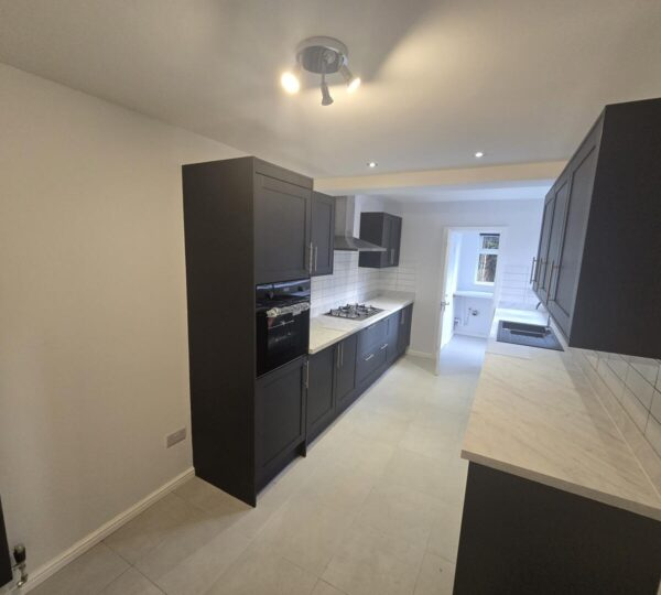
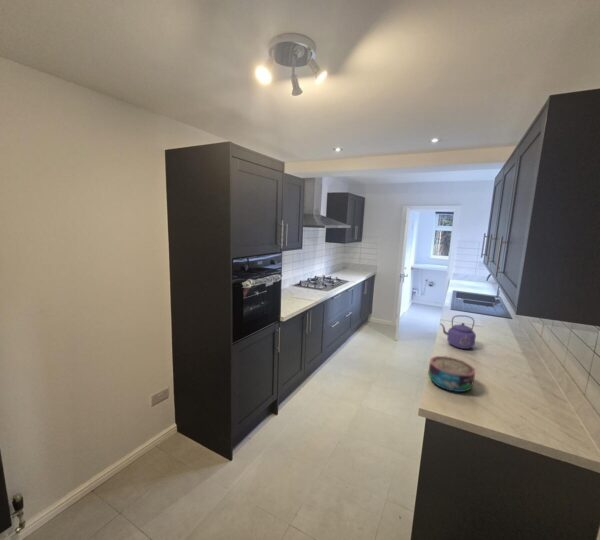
+ kettle [439,314,477,350]
+ bowl [427,355,476,393]
